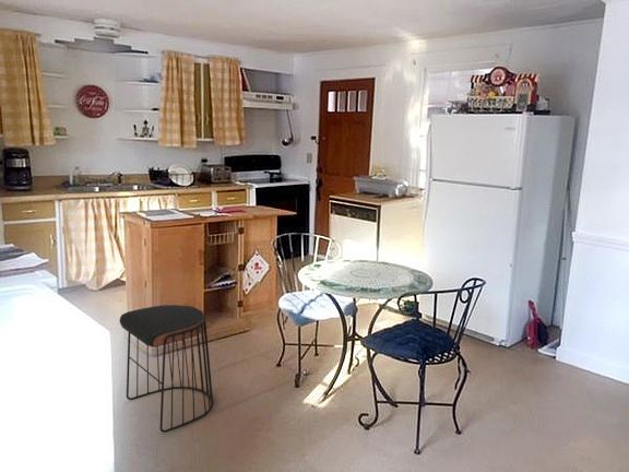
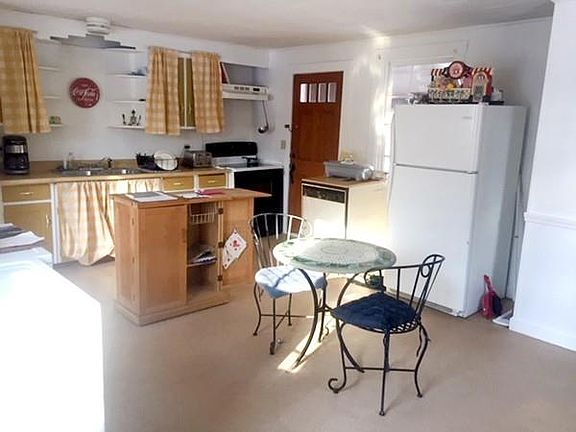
- stool [118,304,214,434]
